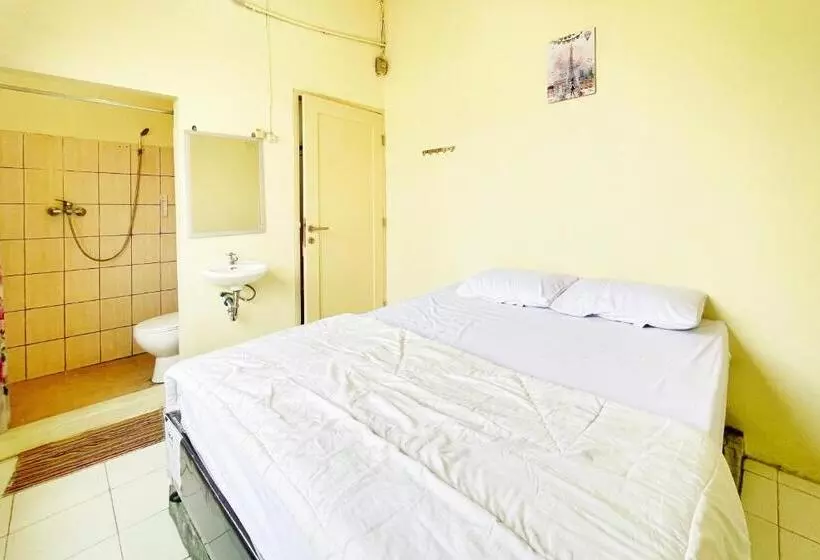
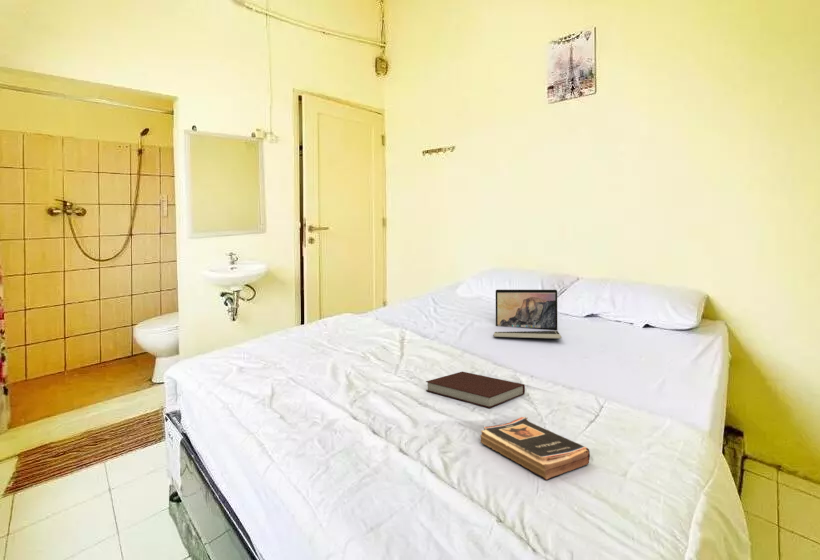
+ book [479,416,591,481]
+ laptop [493,289,563,340]
+ notebook [425,371,526,409]
